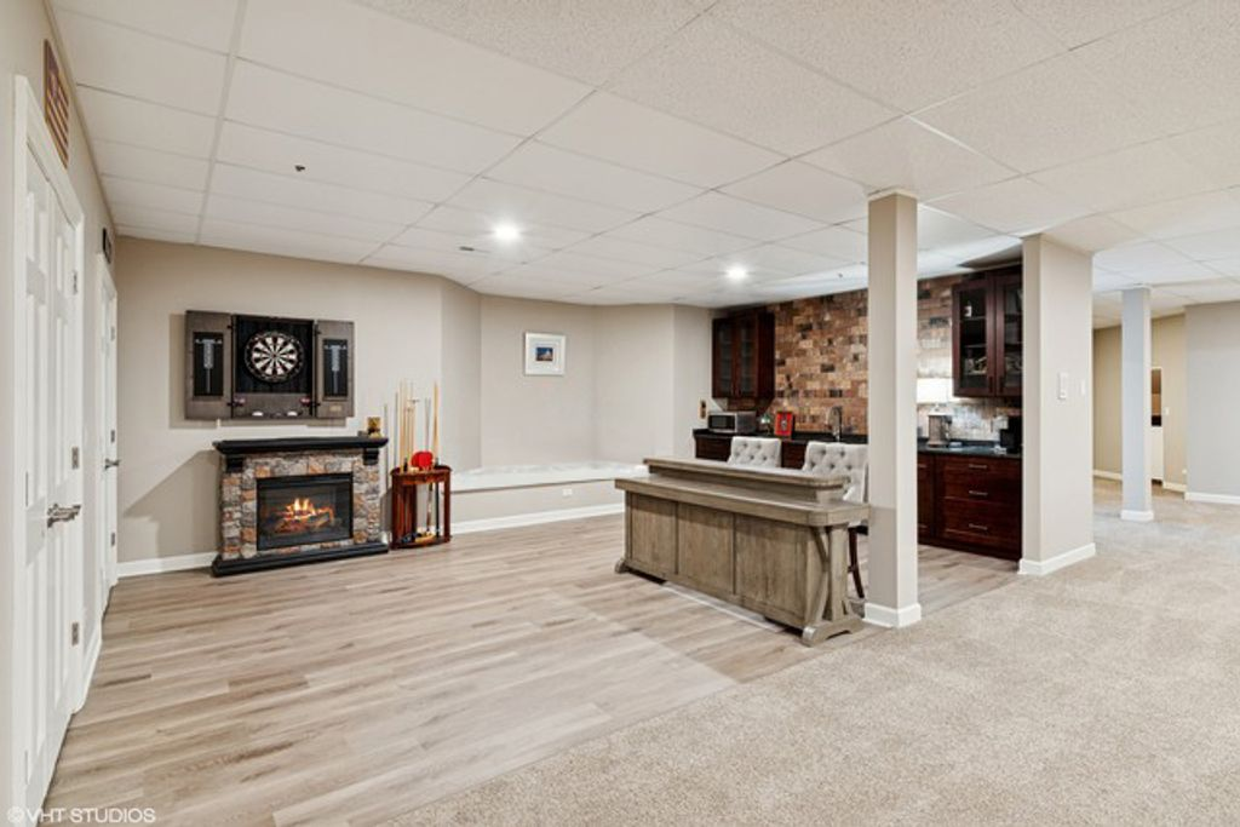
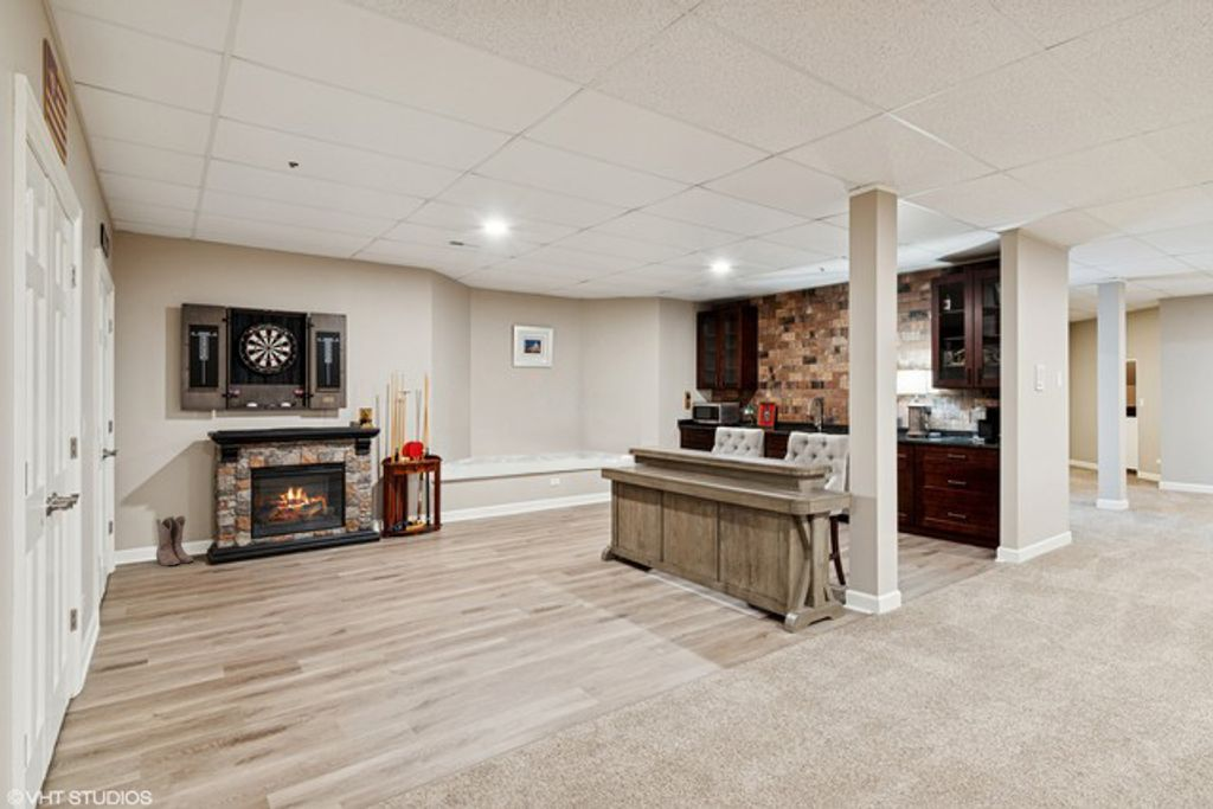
+ boots [155,514,194,567]
